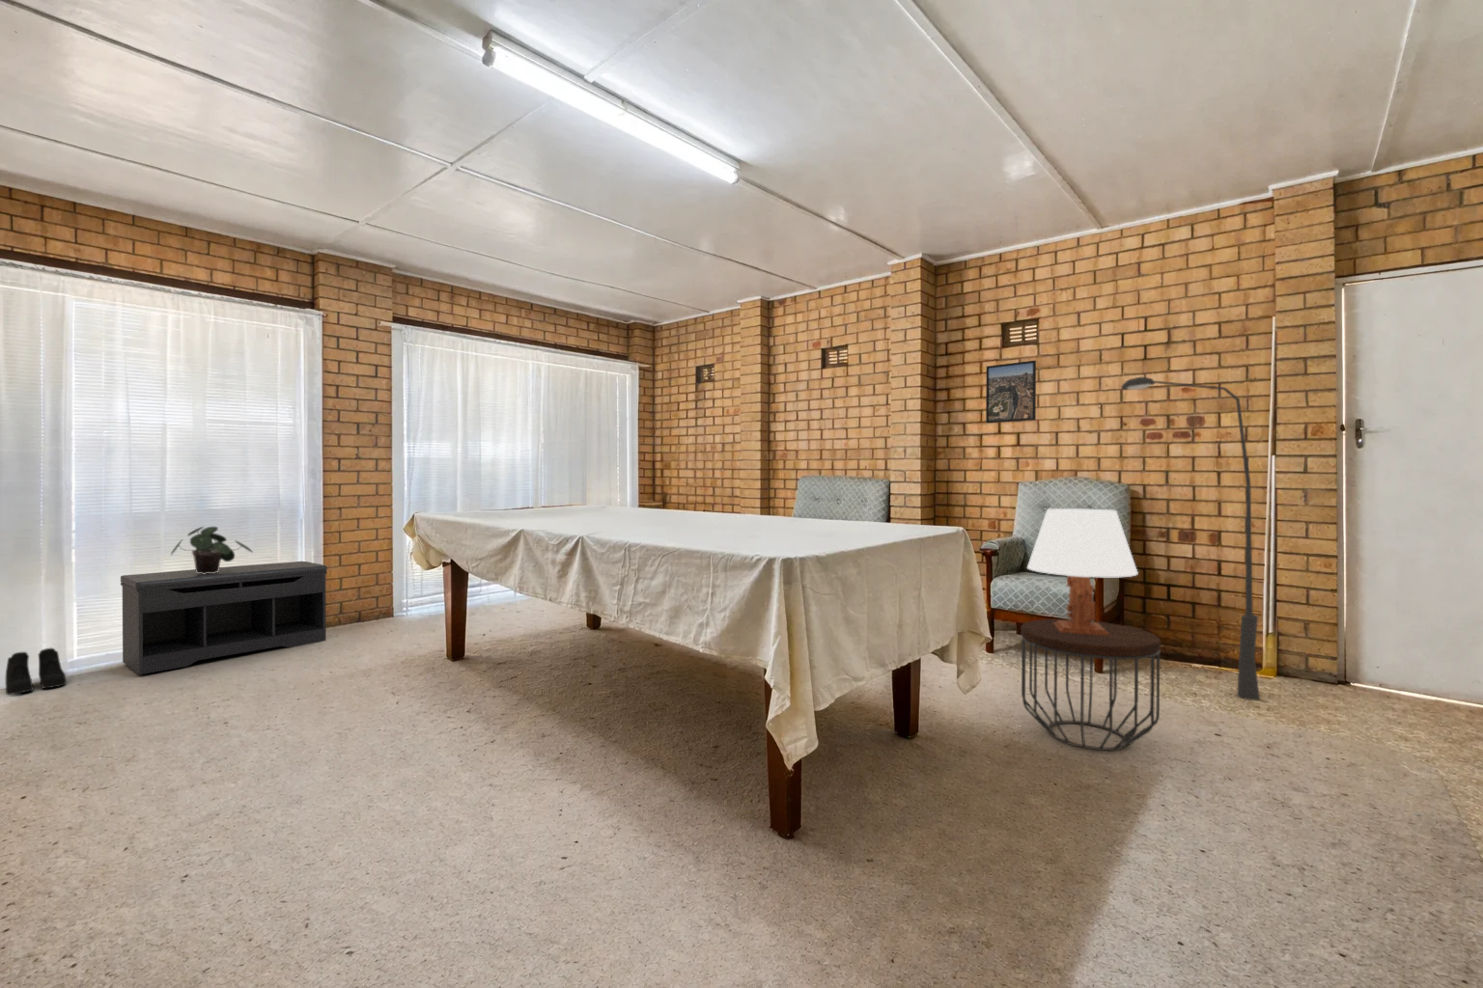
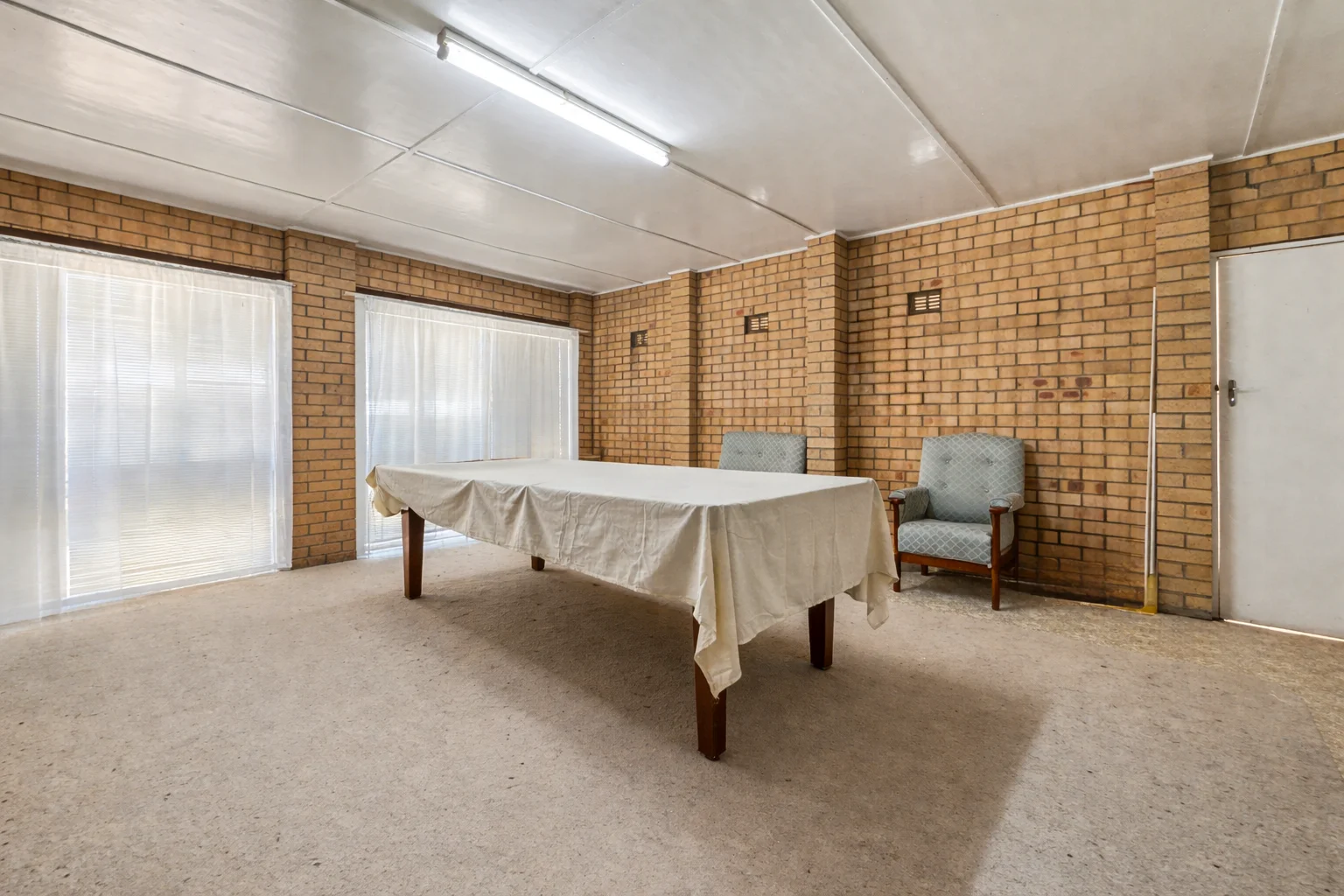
- bench [120,560,328,676]
- table lamp [1026,507,1140,636]
- potted plant [170,526,254,574]
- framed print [985,359,1037,423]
- floor lamp [1120,376,1261,701]
- boots [4,647,66,696]
- side table [1020,619,1162,752]
